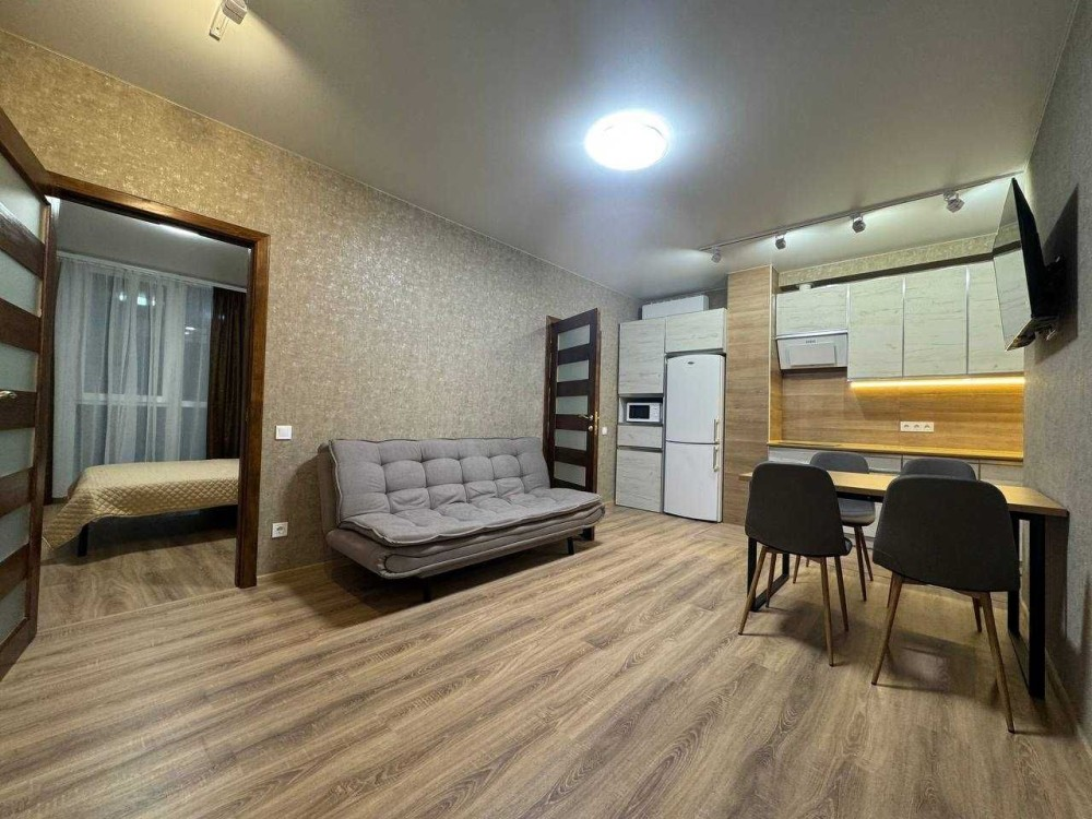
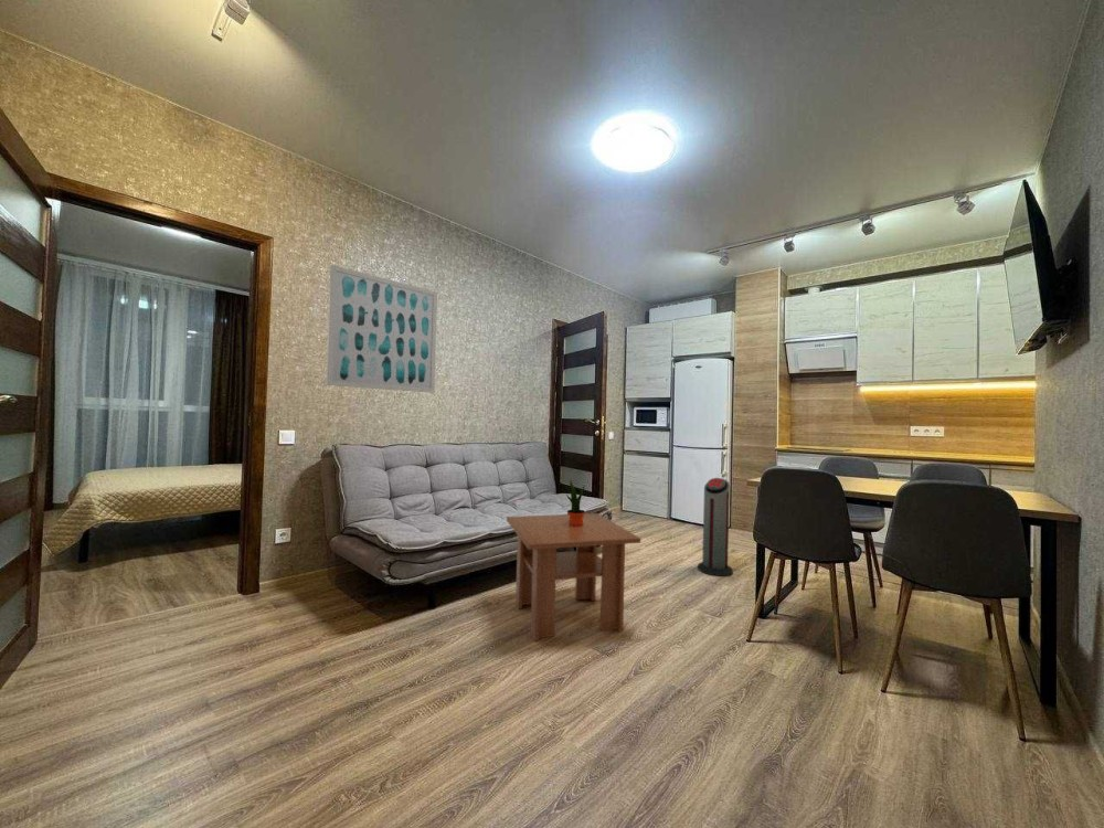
+ coffee table [506,512,641,643]
+ air purifier [697,477,734,577]
+ potted plant [565,480,586,527]
+ wall art [326,264,438,394]
